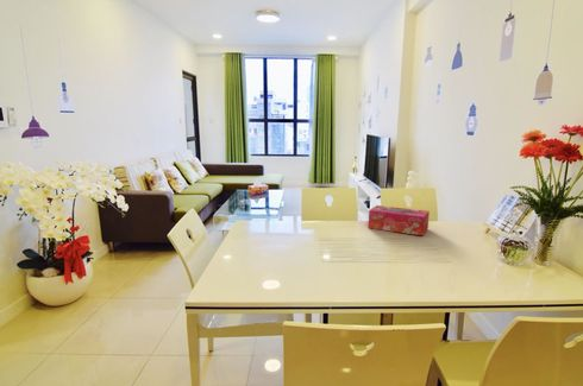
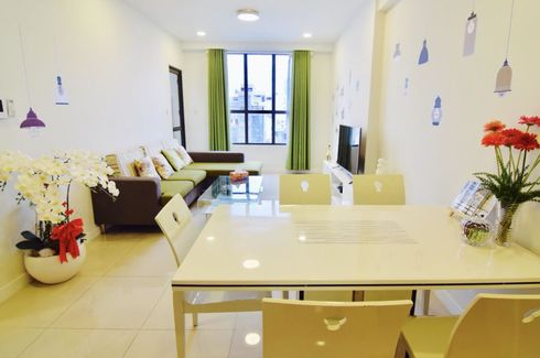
- tissue box [368,204,431,236]
